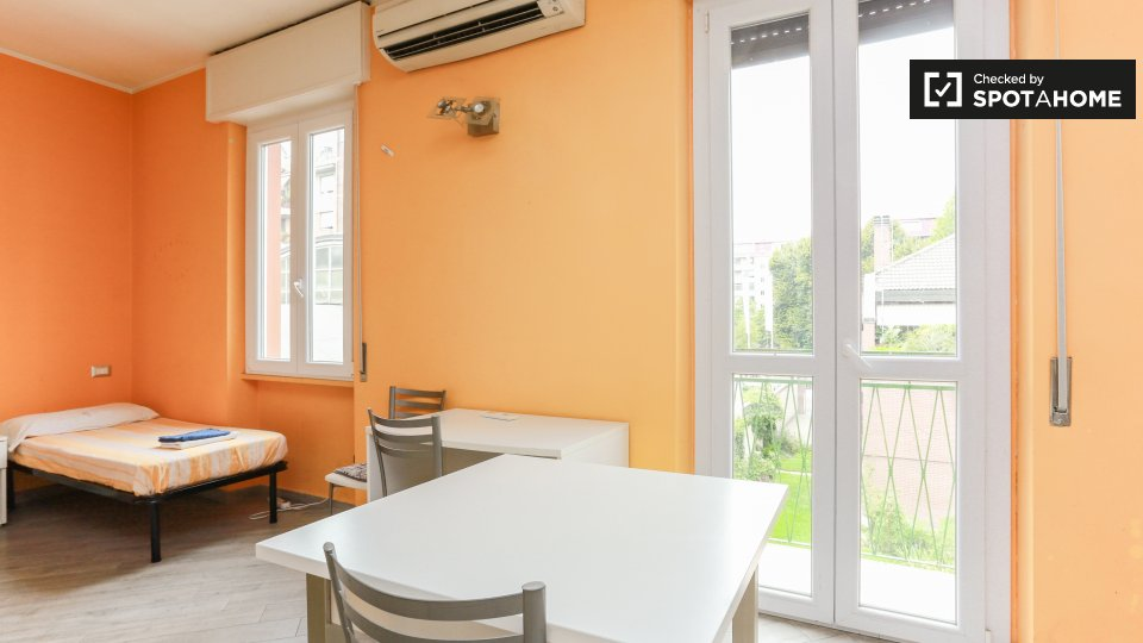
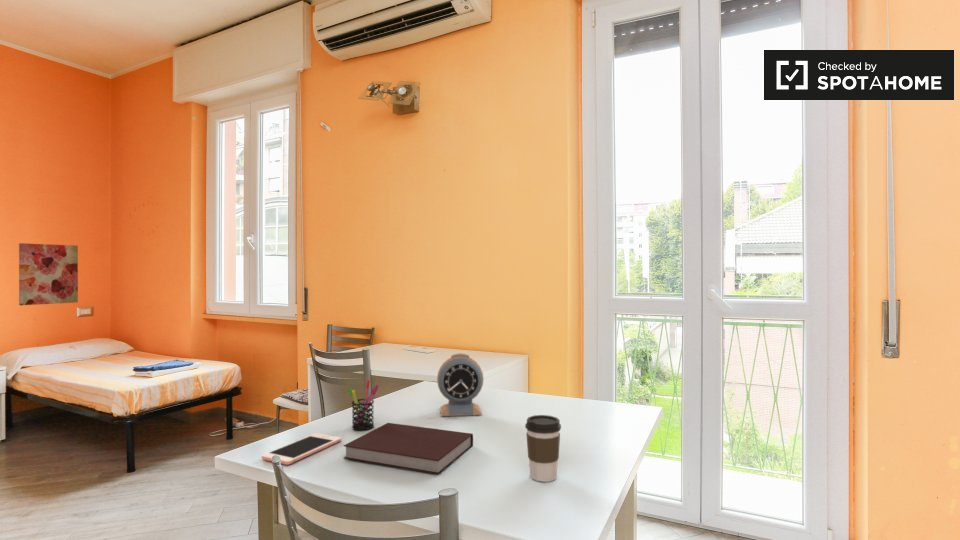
+ cell phone [261,432,342,466]
+ alarm clock [436,352,485,417]
+ notebook [343,422,474,475]
+ pen holder [348,379,379,431]
+ coffee cup [524,414,562,483]
+ wall art [18,242,79,306]
